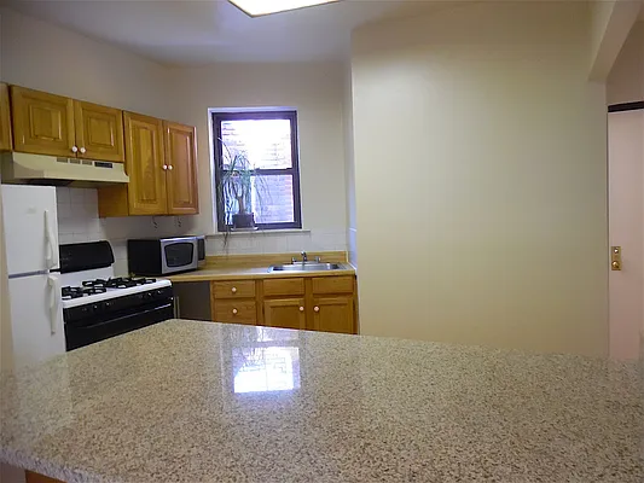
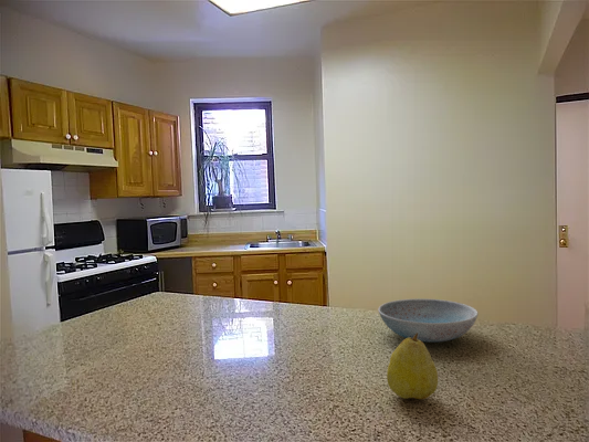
+ fruit [386,333,439,401]
+ dish [377,297,480,344]
